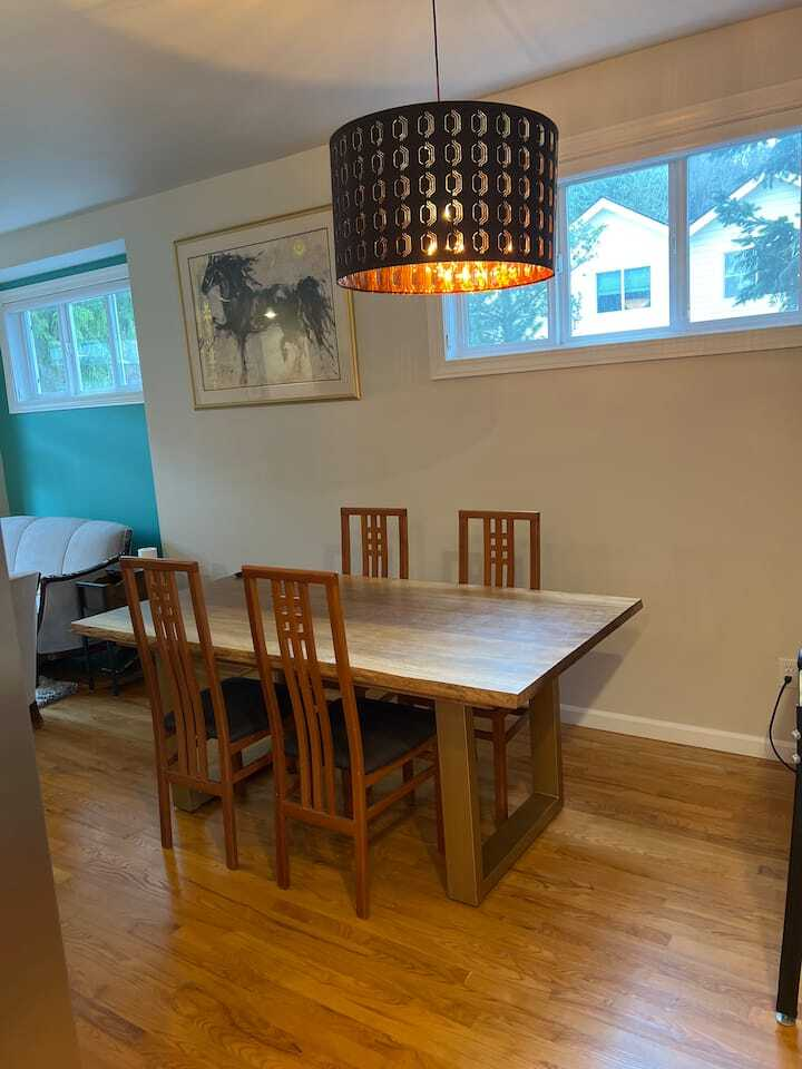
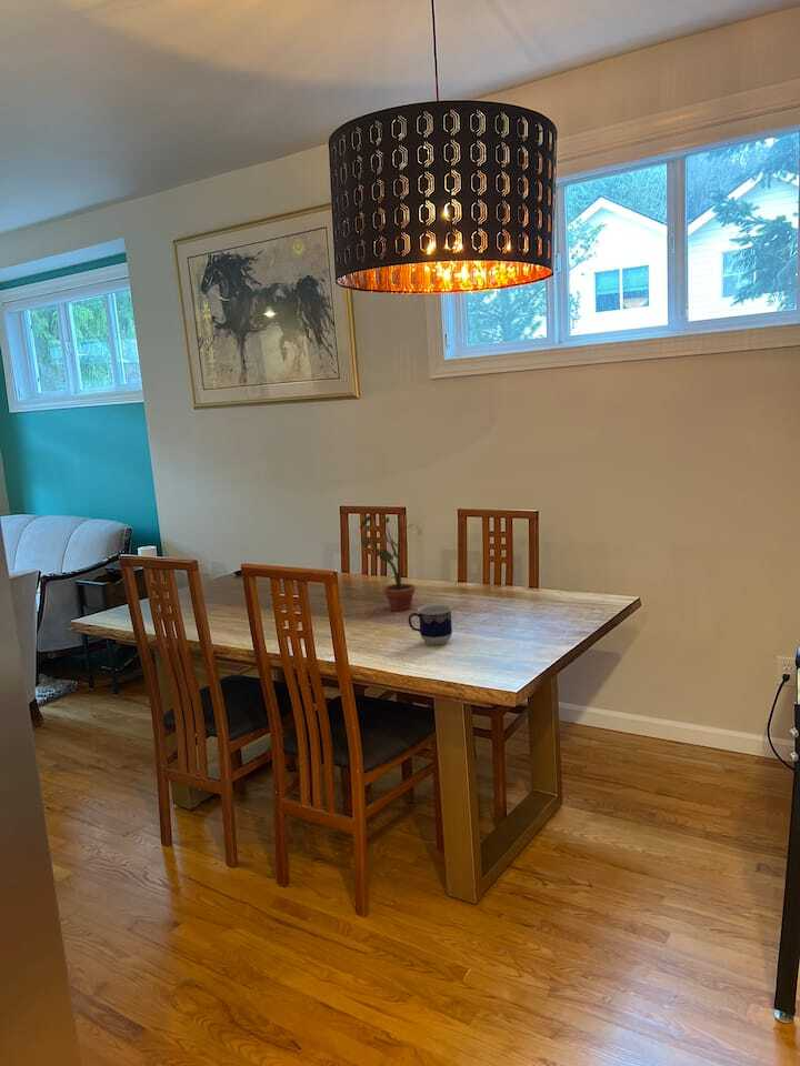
+ potted plant [358,514,423,612]
+ cup [408,603,453,646]
